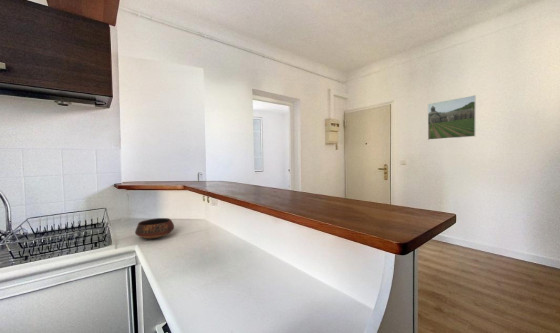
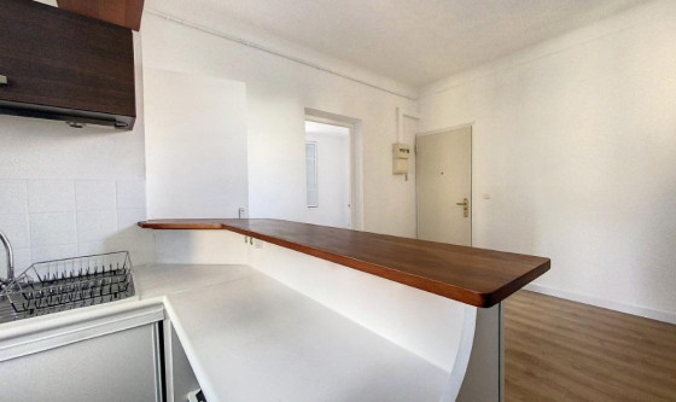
- bowl [134,217,175,239]
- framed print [427,94,477,141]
